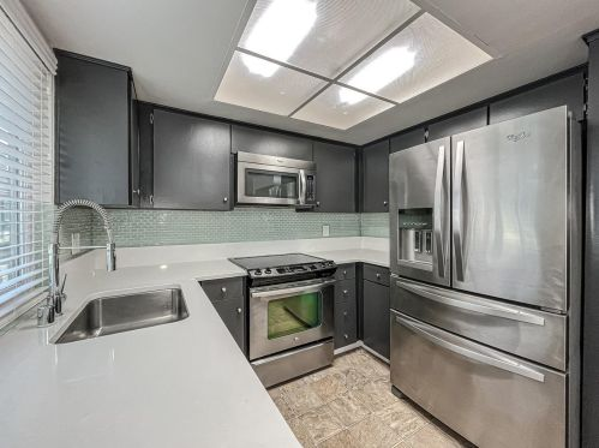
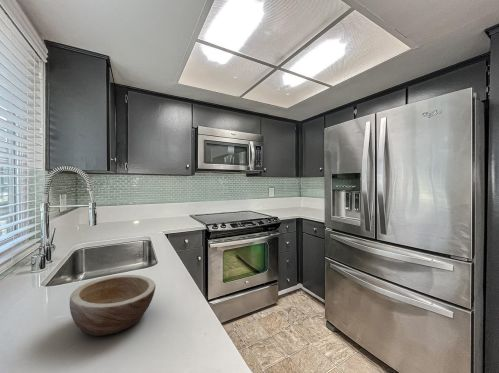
+ bowl [69,274,156,337]
